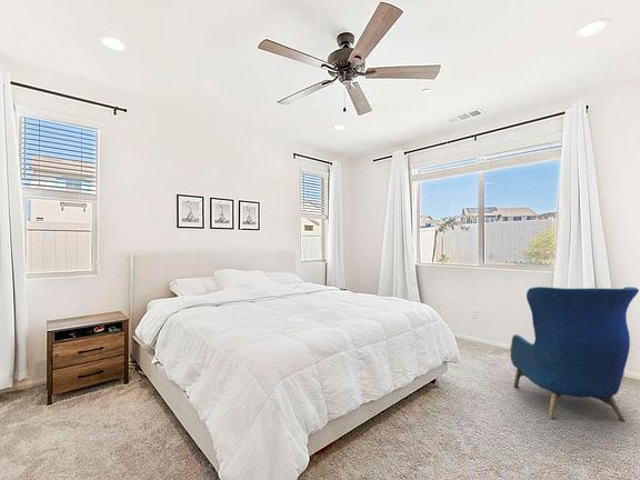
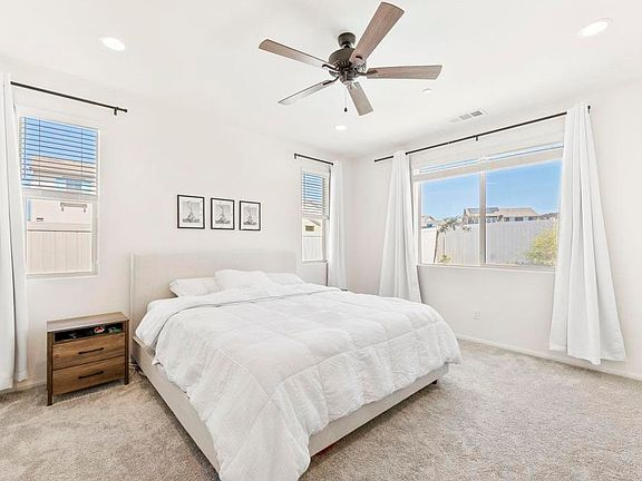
- armchair [509,286,640,423]
